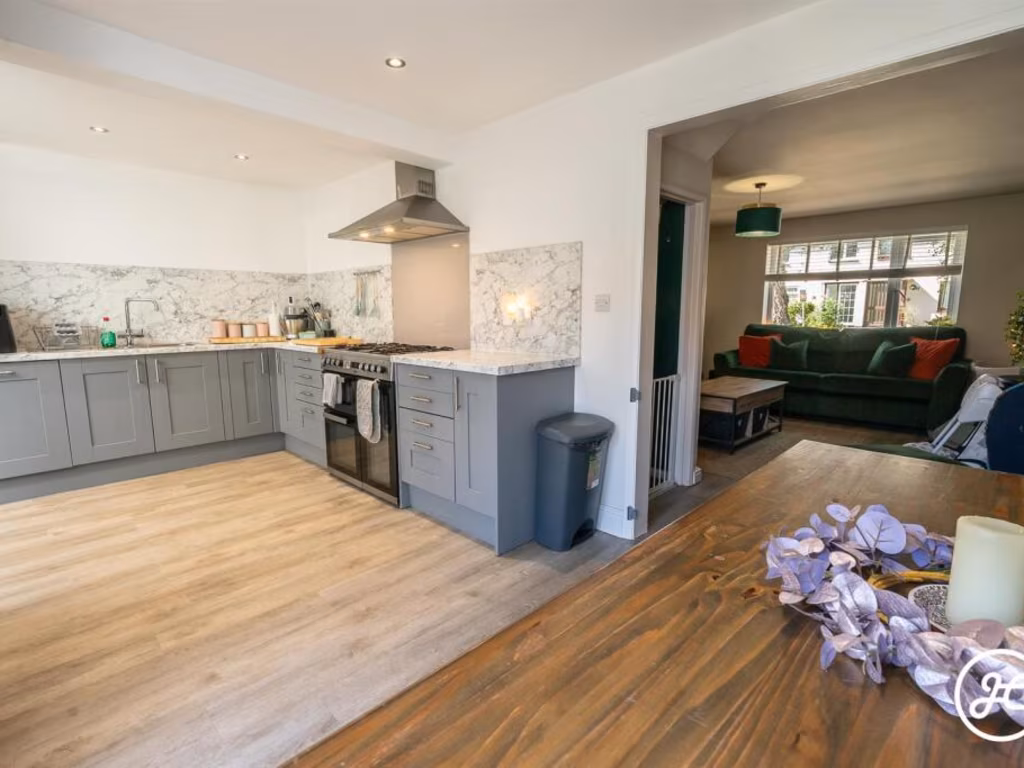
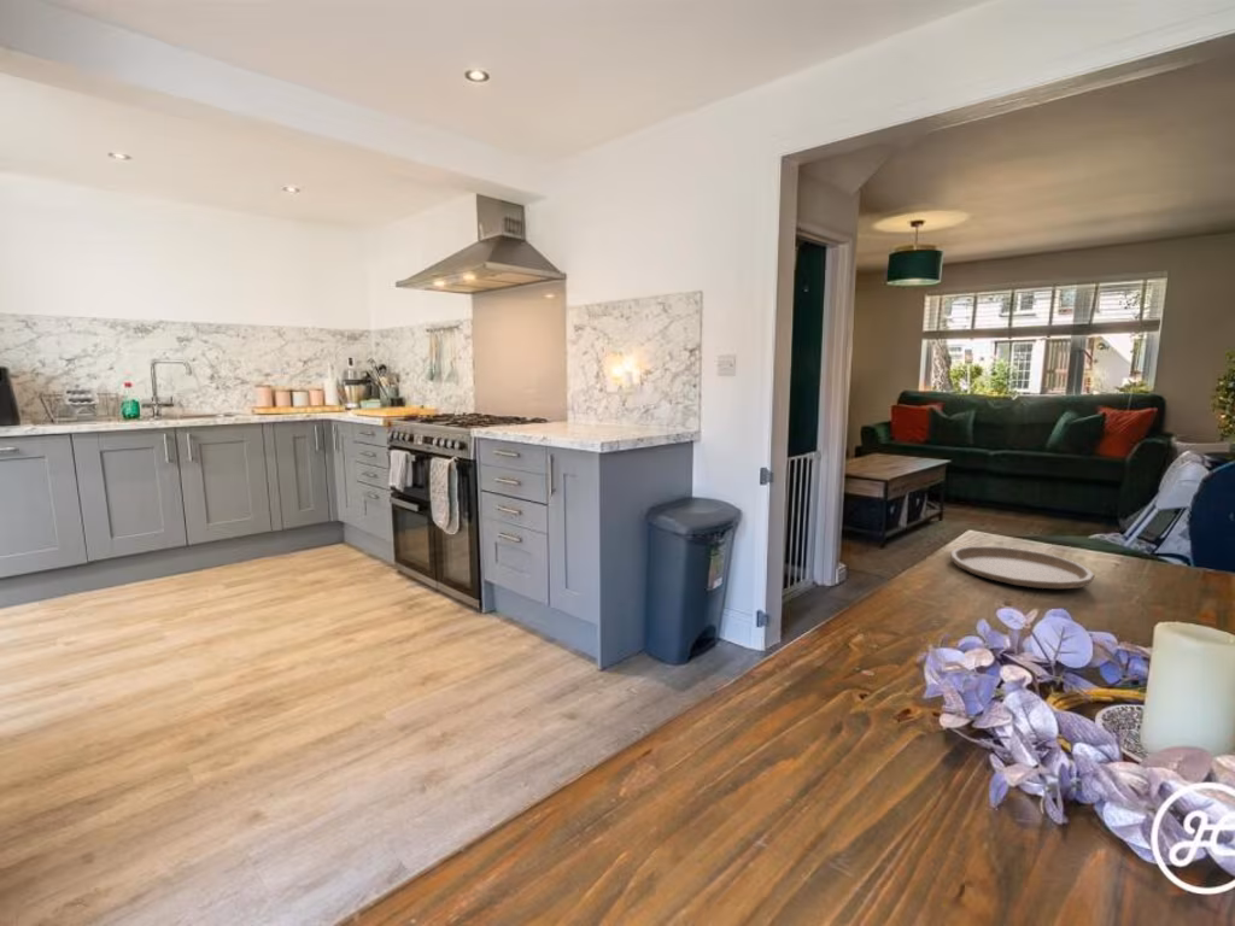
+ plate [949,545,1096,590]
